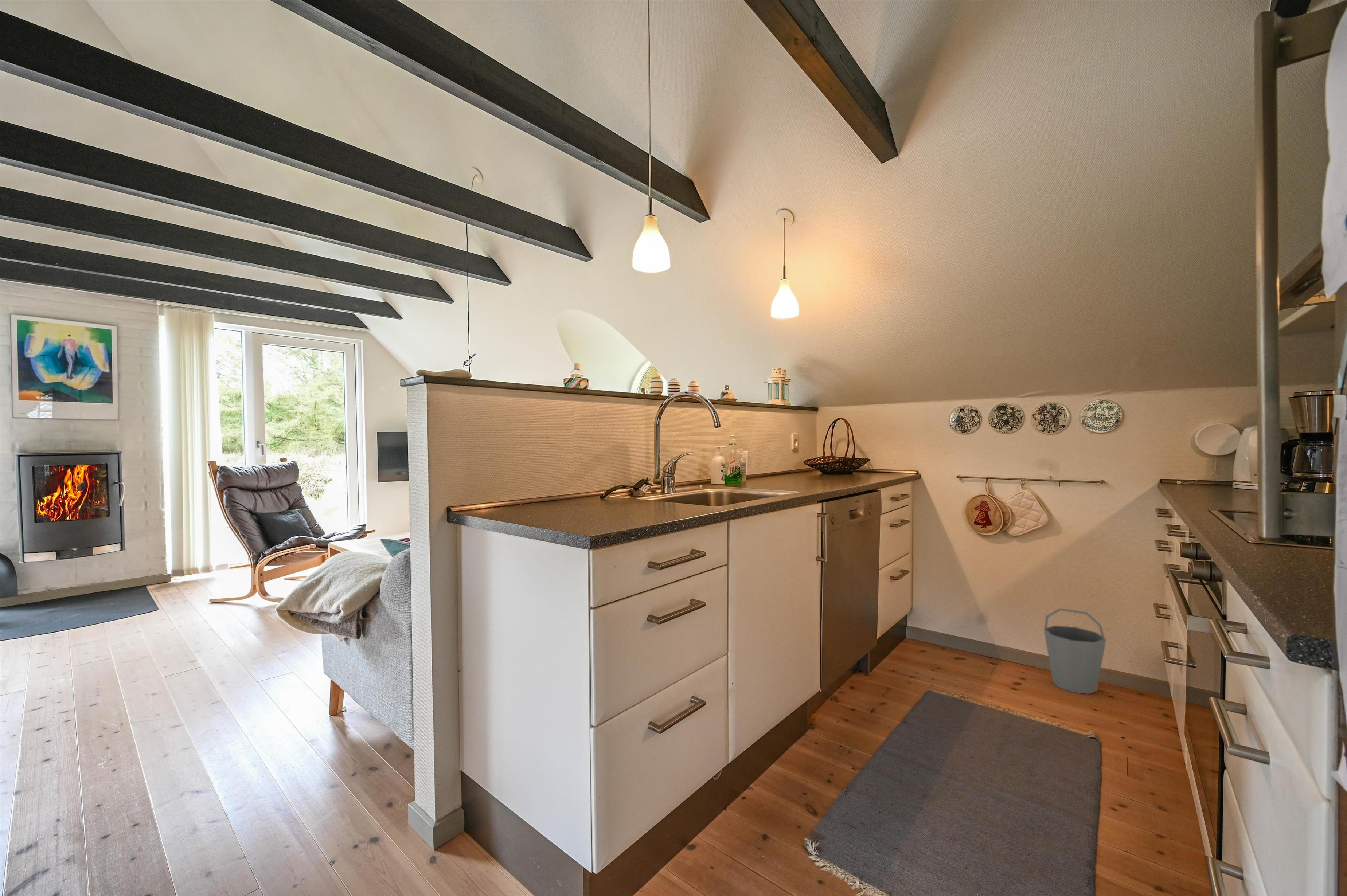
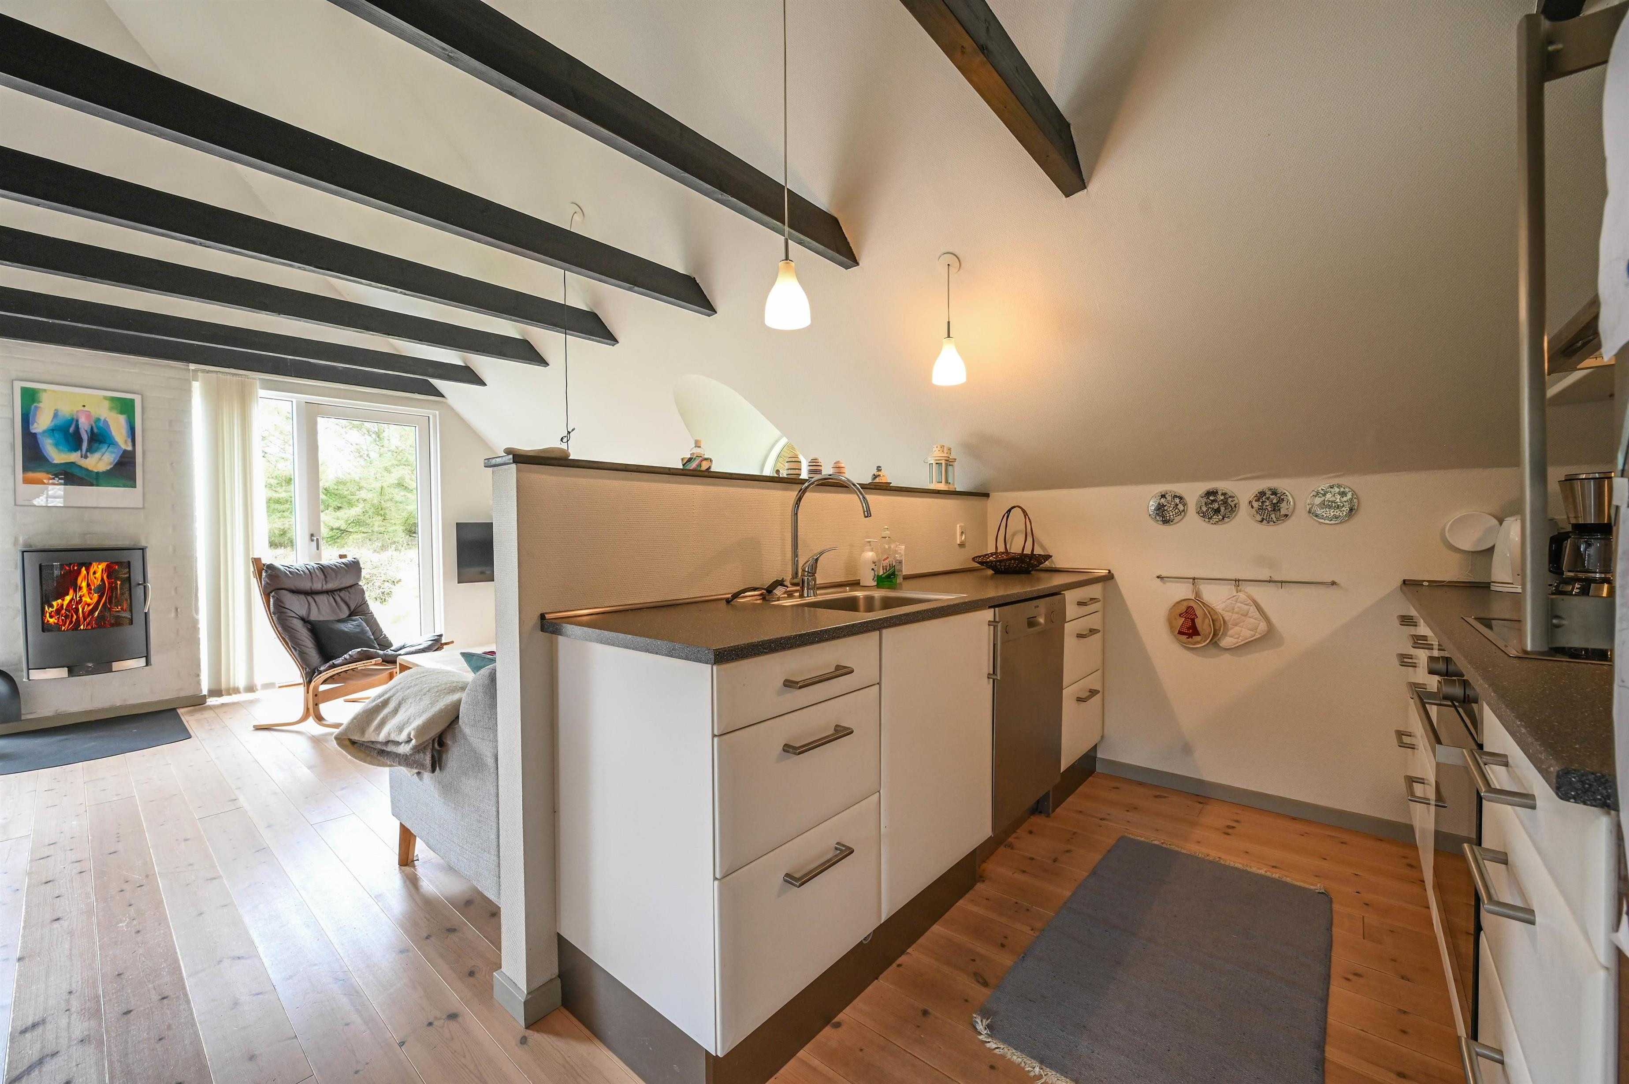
- bucket [1043,607,1106,695]
